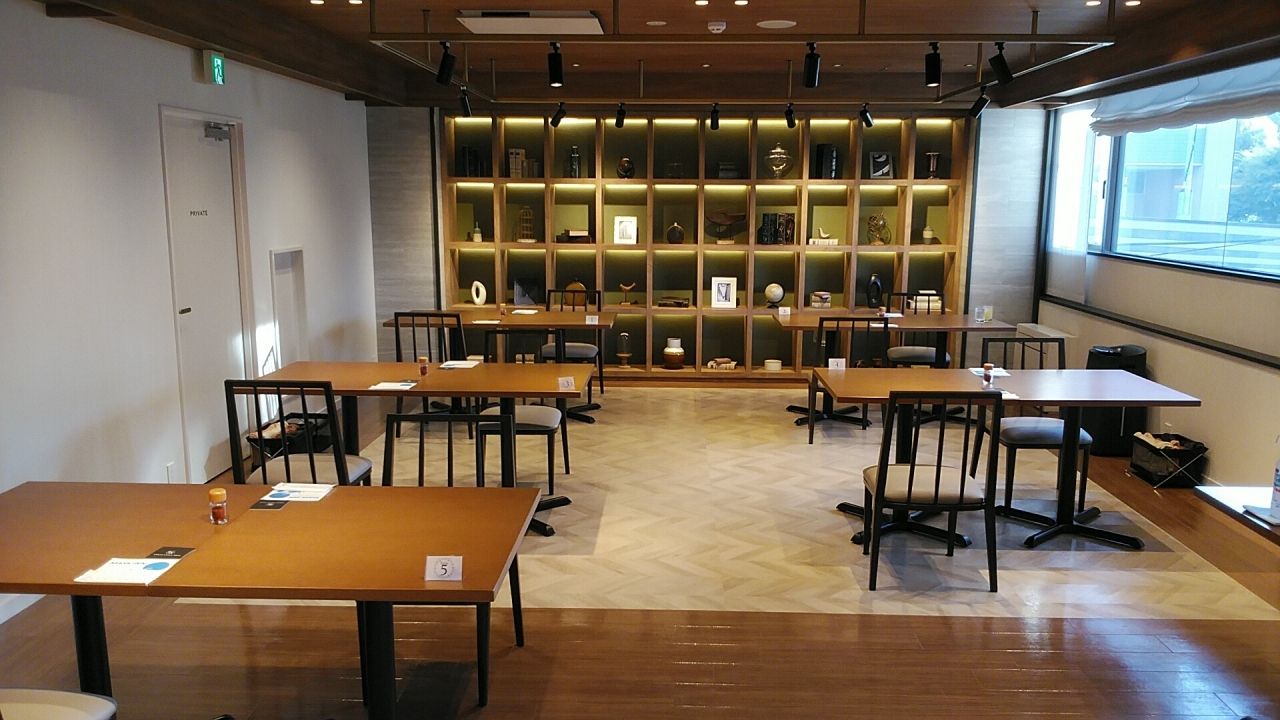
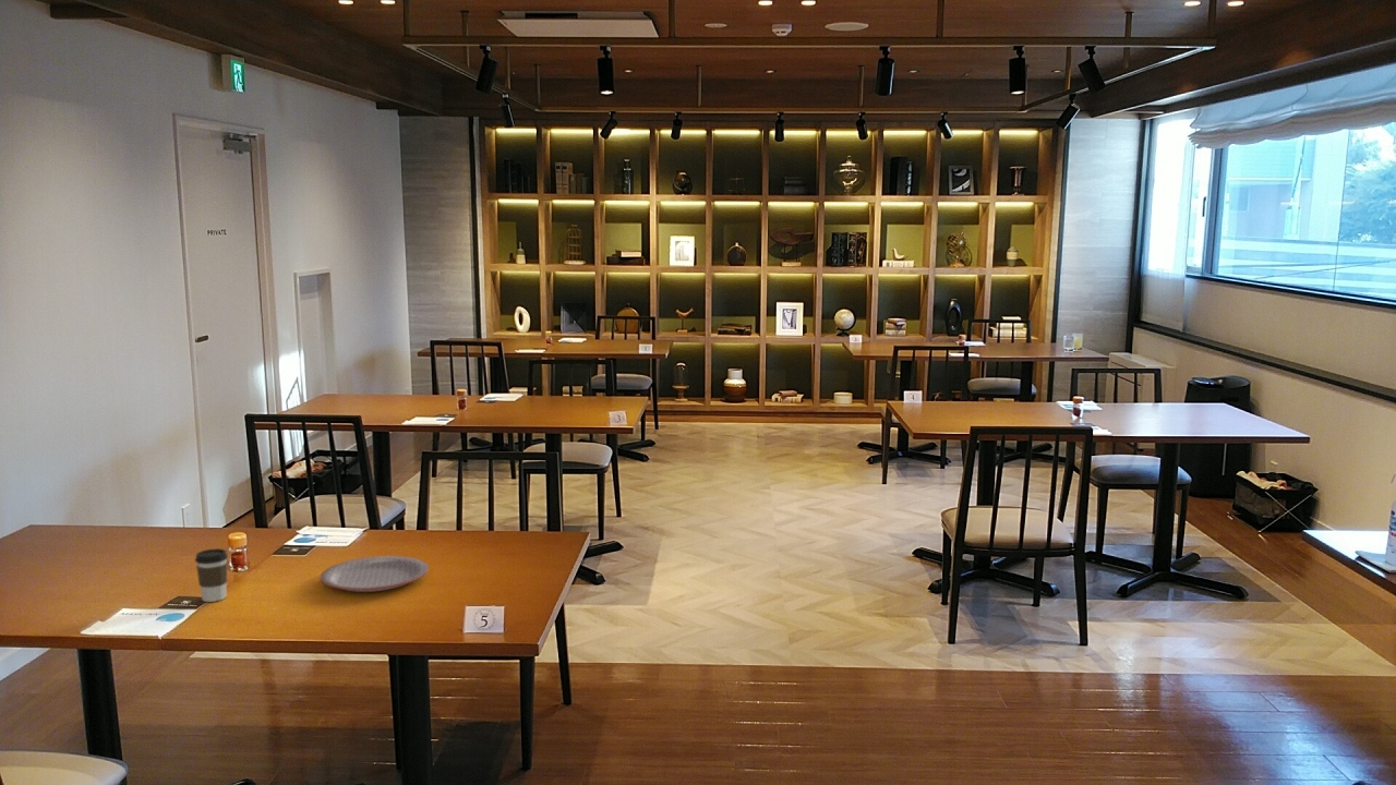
+ coffee cup [194,547,229,603]
+ plate [320,555,430,593]
